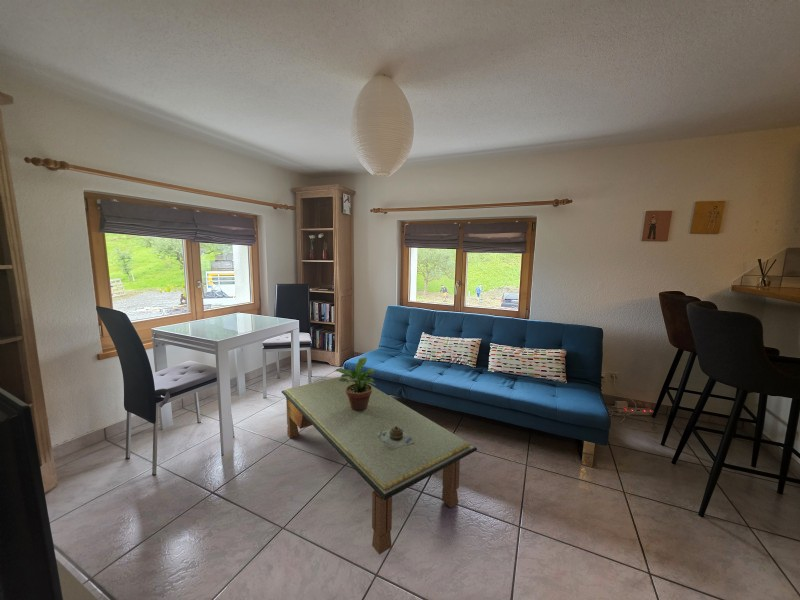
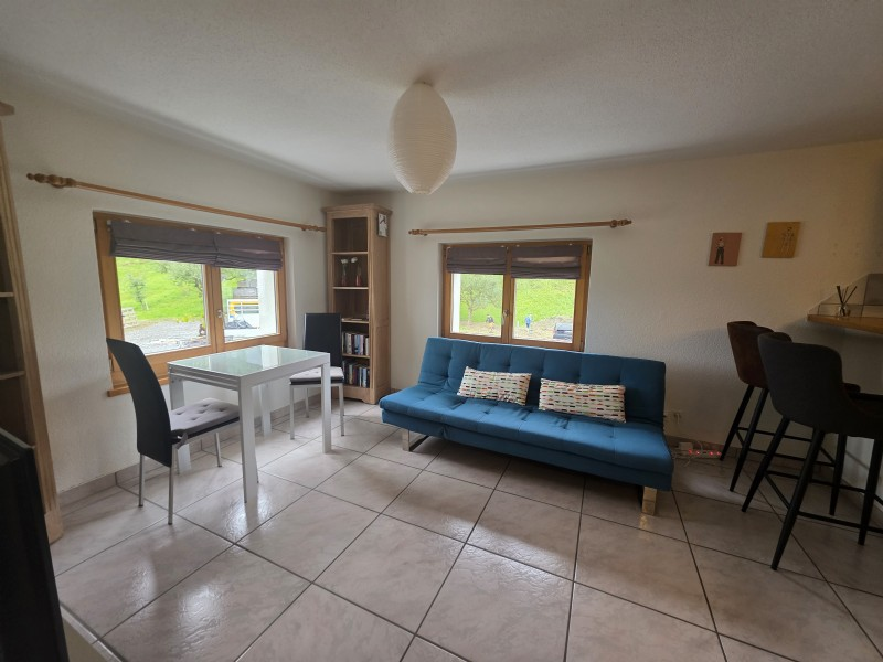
- coffee table [281,376,478,555]
- decorative bowl [377,426,415,449]
- potted plant [334,356,376,411]
